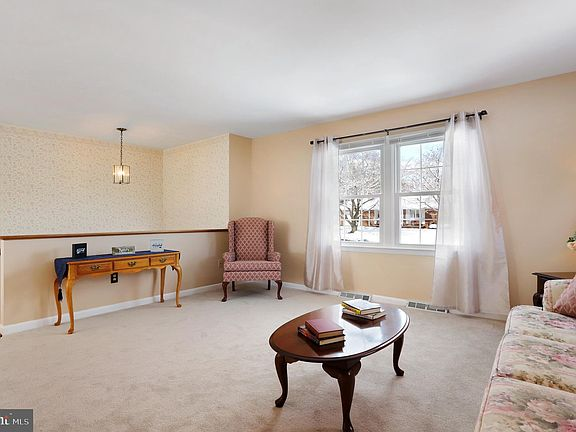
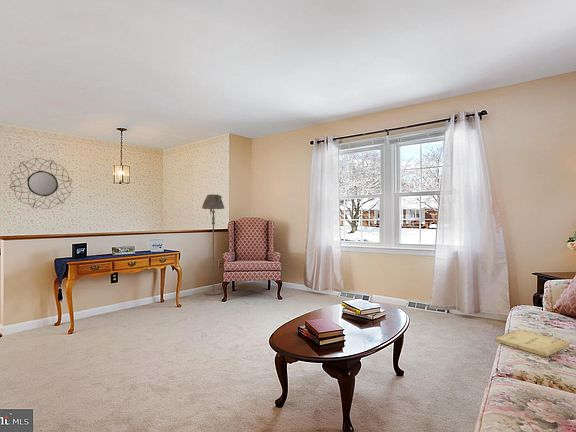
+ book [494,329,570,358]
+ home mirror [9,157,73,210]
+ floor lamp [201,193,225,296]
